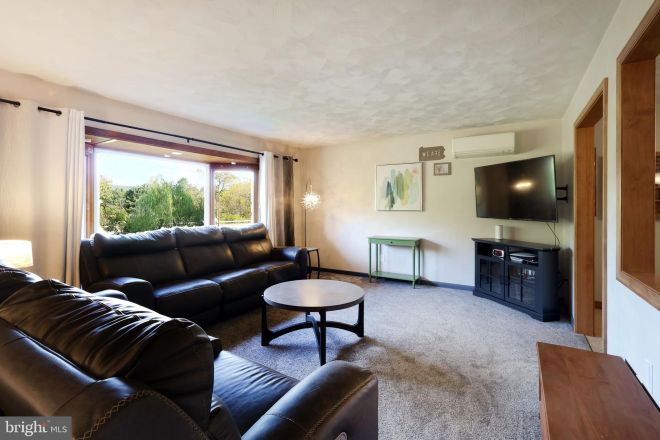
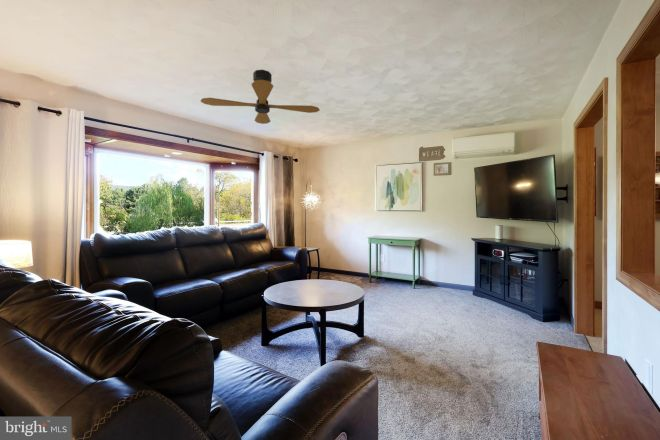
+ ceiling fan [200,69,321,125]
